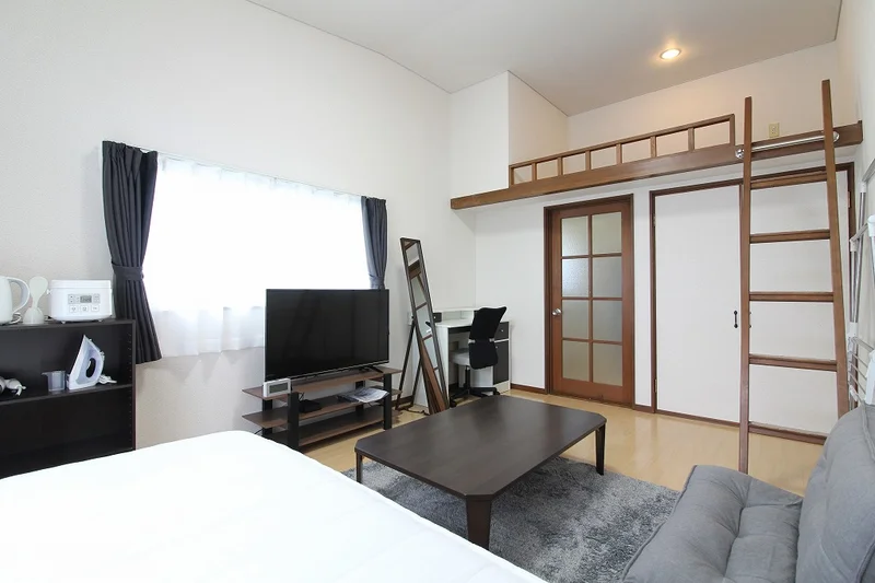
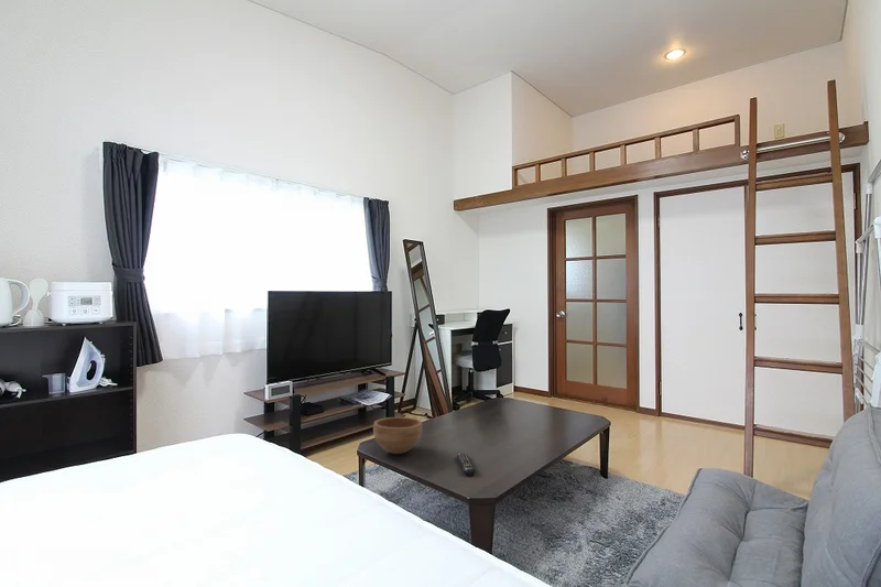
+ bowl [372,416,423,455]
+ remote control [456,453,476,477]
